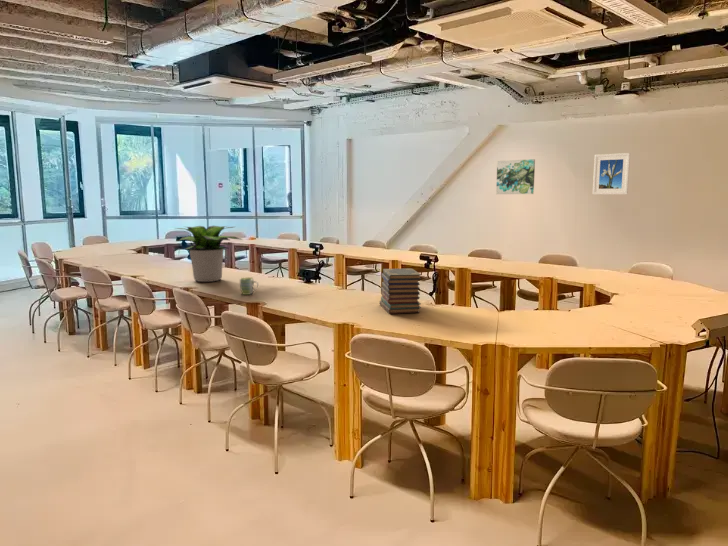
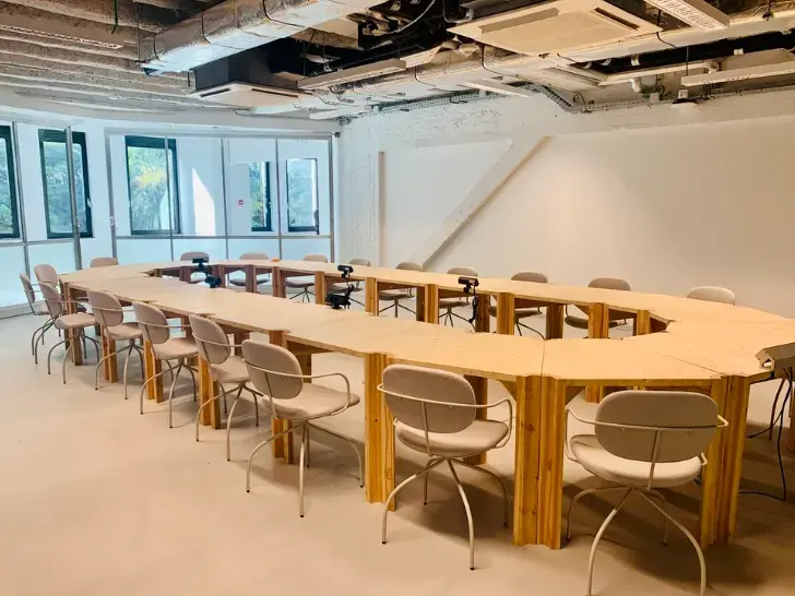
- mug [239,276,259,296]
- wall art [495,158,536,195]
- potted plant [175,225,244,283]
- book stack [379,267,422,315]
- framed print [592,152,631,195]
